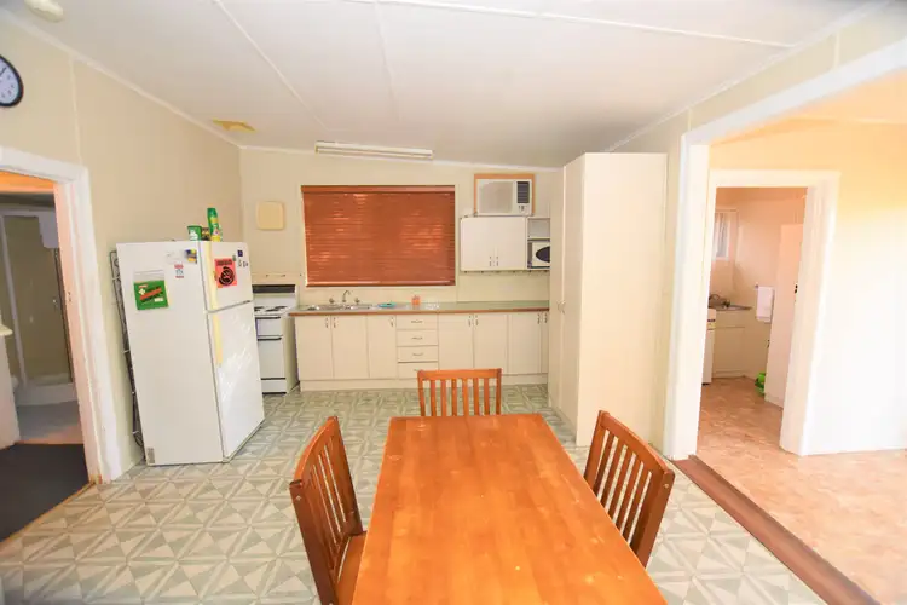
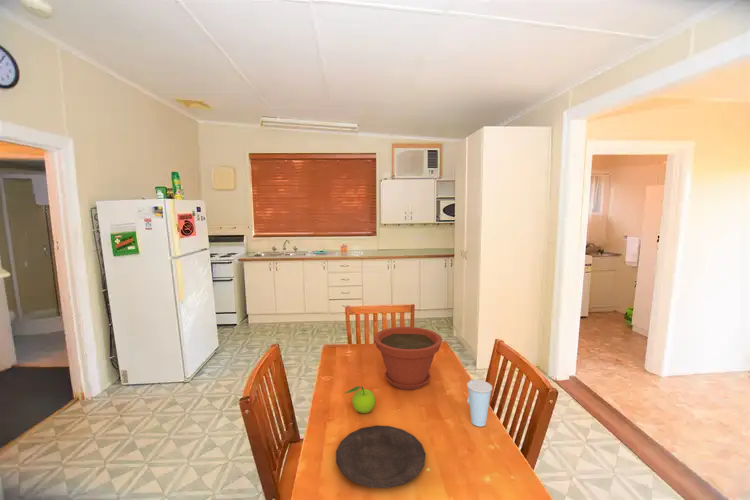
+ plate [335,425,427,489]
+ plant pot [373,326,443,391]
+ fruit [343,385,376,414]
+ cup [466,378,493,428]
